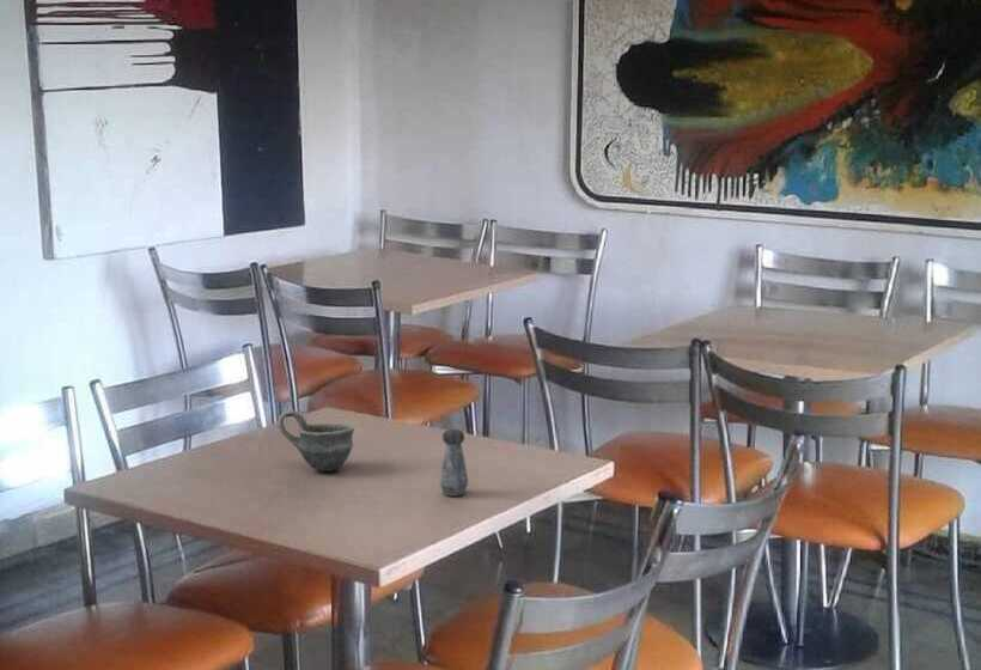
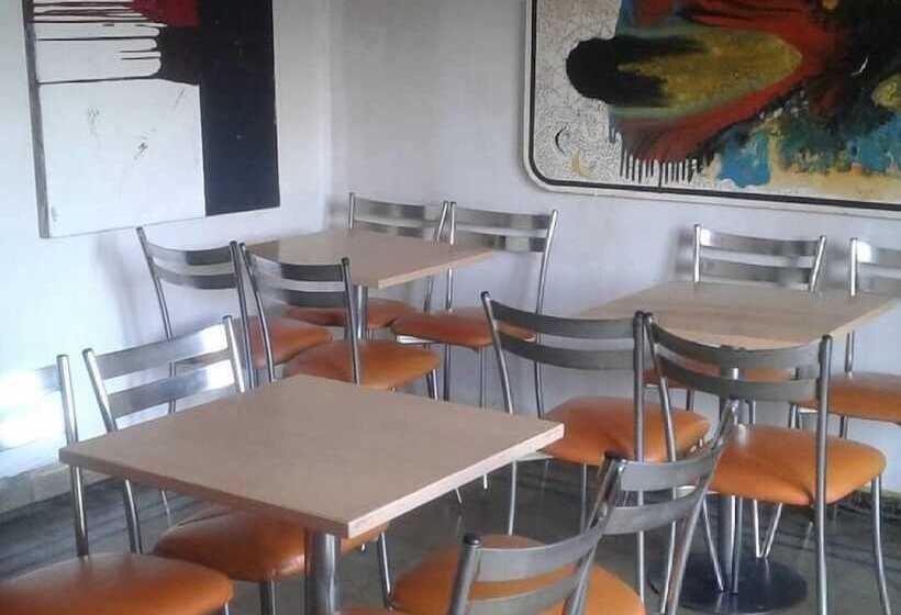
- cup [276,409,355,471]
- salt shaker [438,428,470,498]
